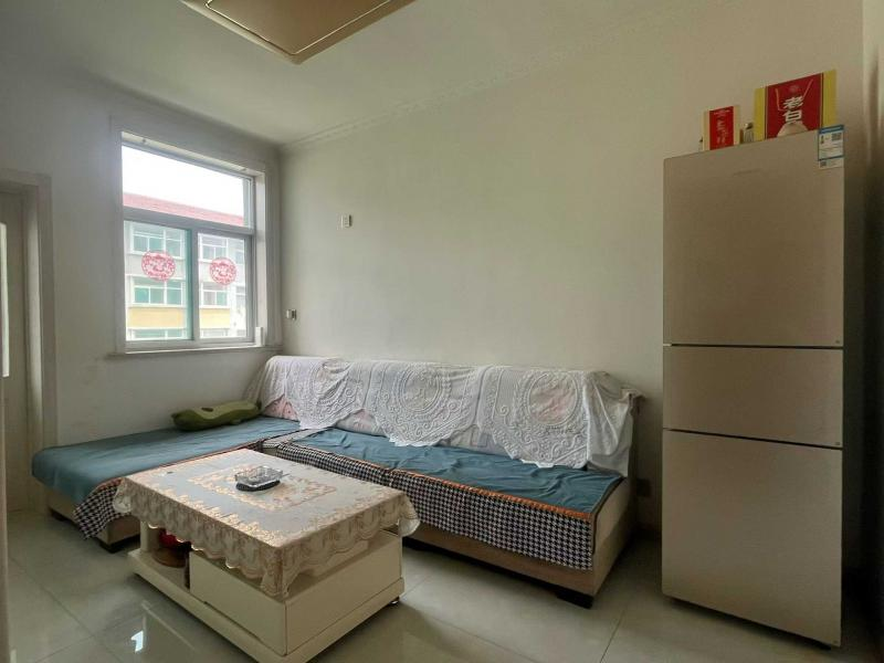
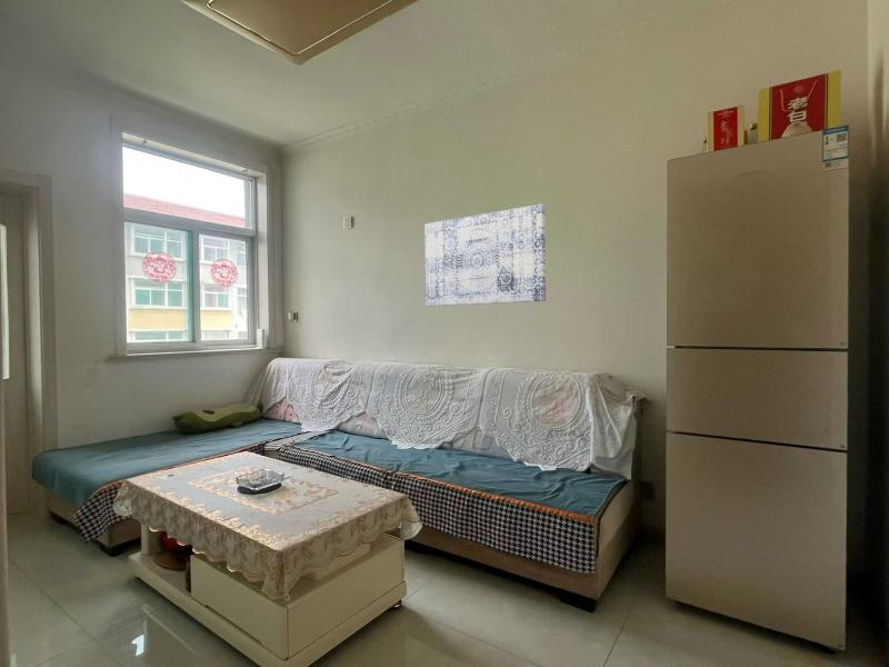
+ wall art [424,203,547,307]
